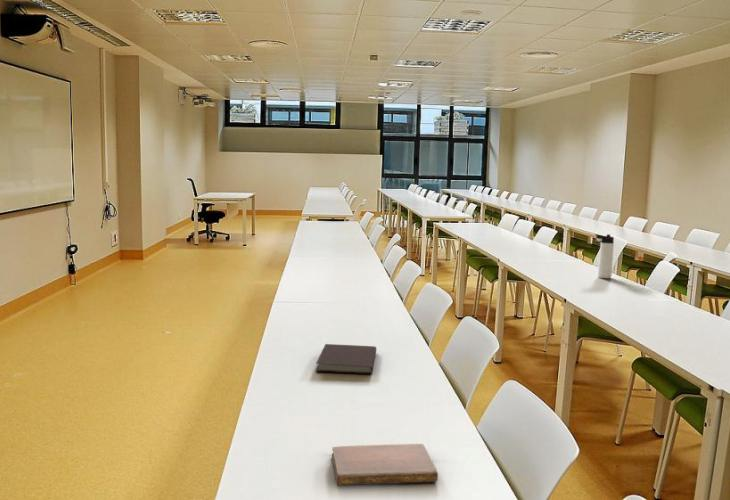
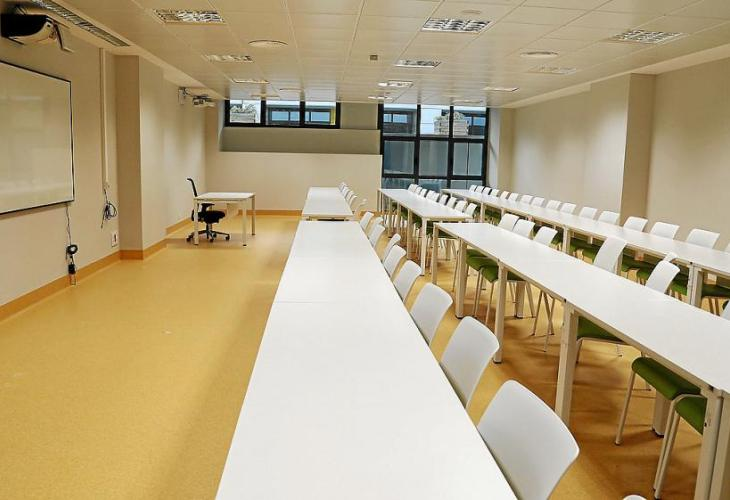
- thermos bottle [594,233,615,279]
- notebook [331,443,439,487]
- notebook [315,343,377,375]
